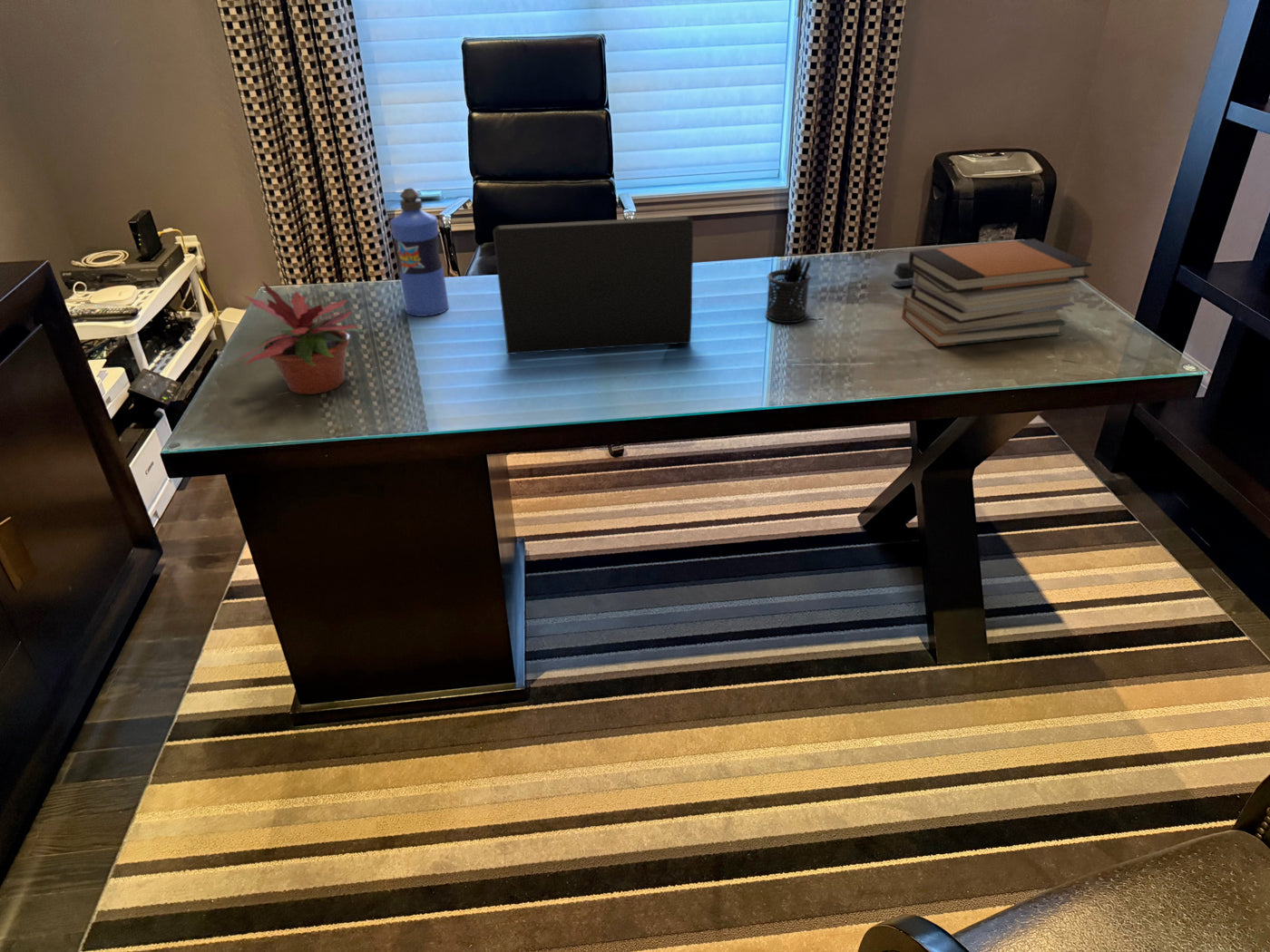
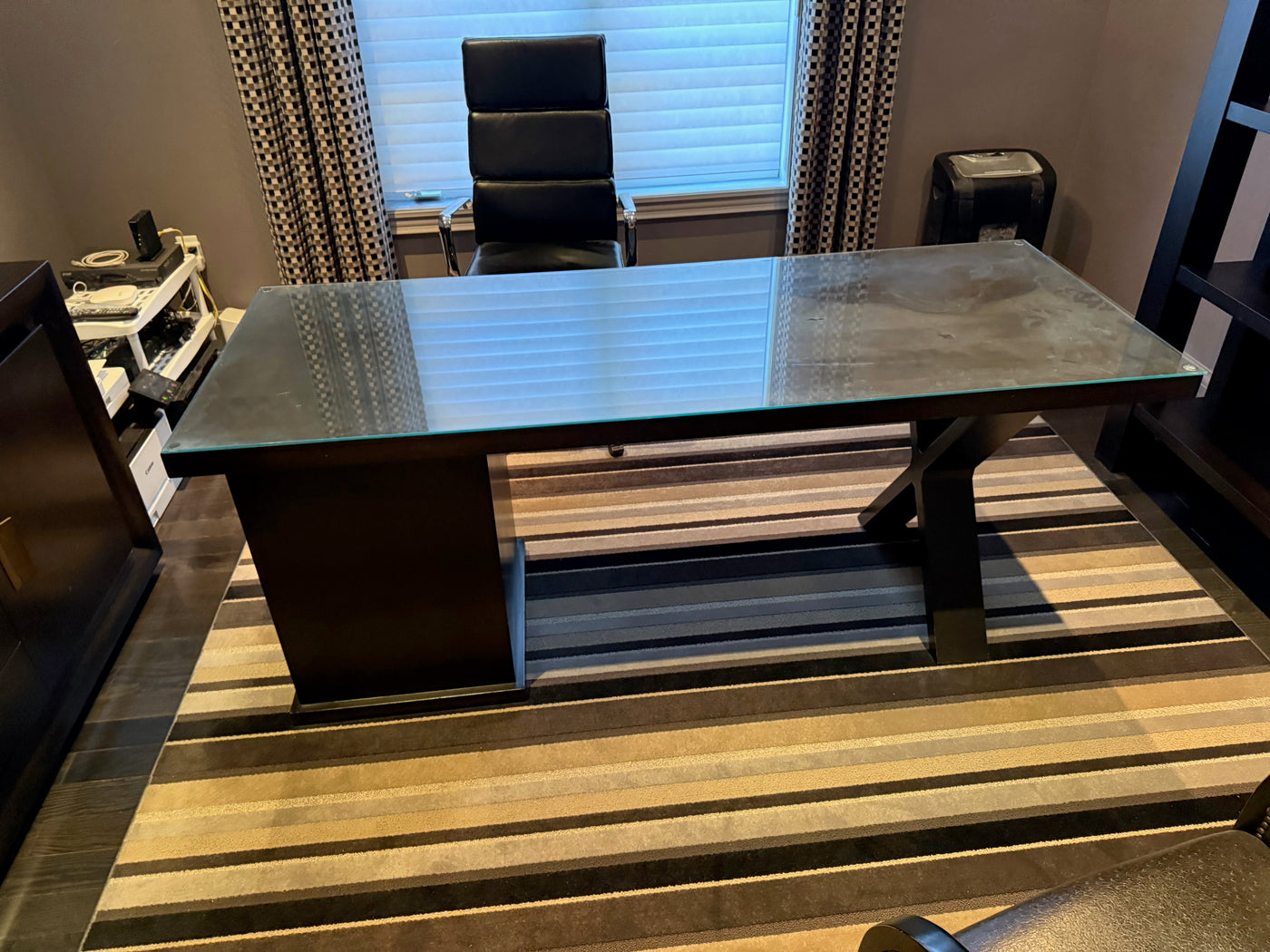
- pen holder [765,253,812,324]
- potted plant [233,278,366,395]
- stapler [890,262,914,287]
- book stack [901,238,1093,347]
- laptop [492,216,695,355]
- water bottle [389,188,450,317]
